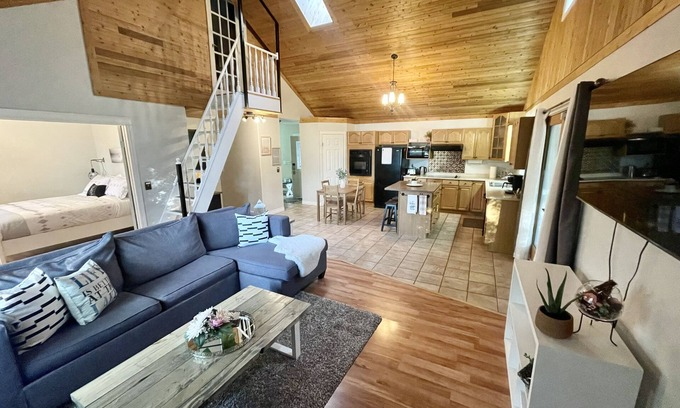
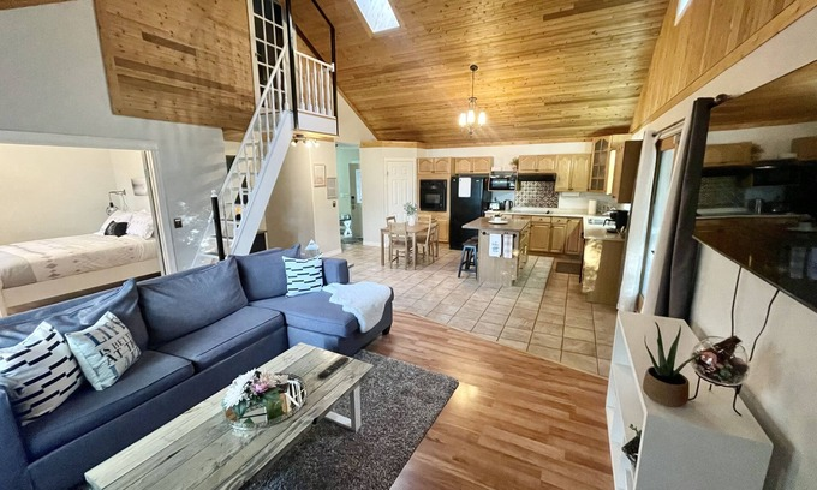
+ remote control [316,355,351,380]
